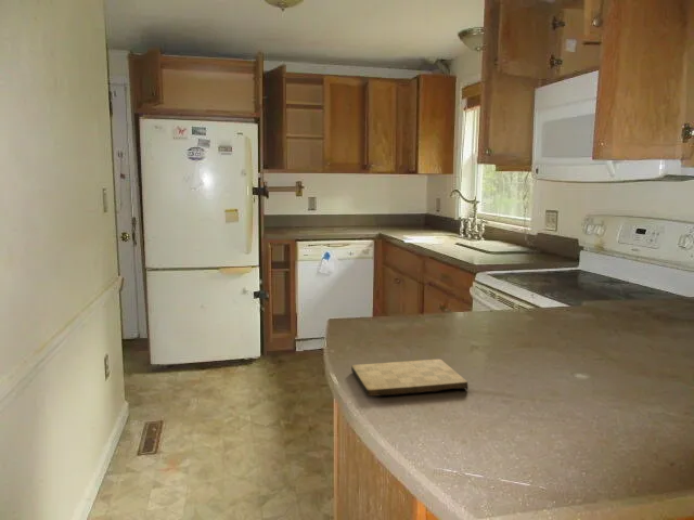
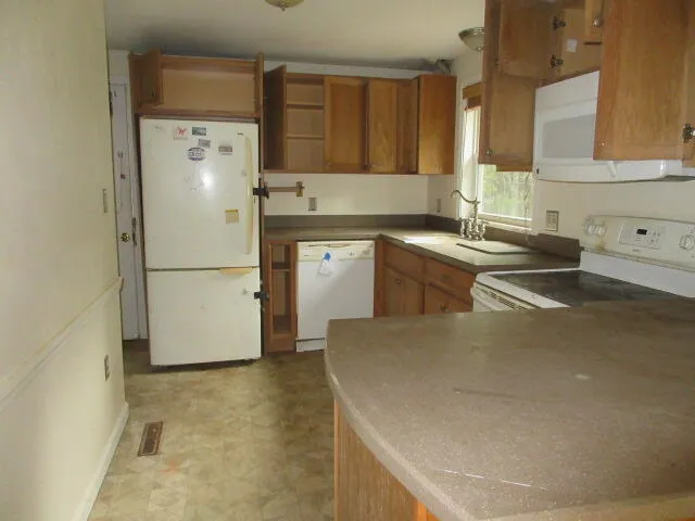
- cutting board [350,359,470,398]
